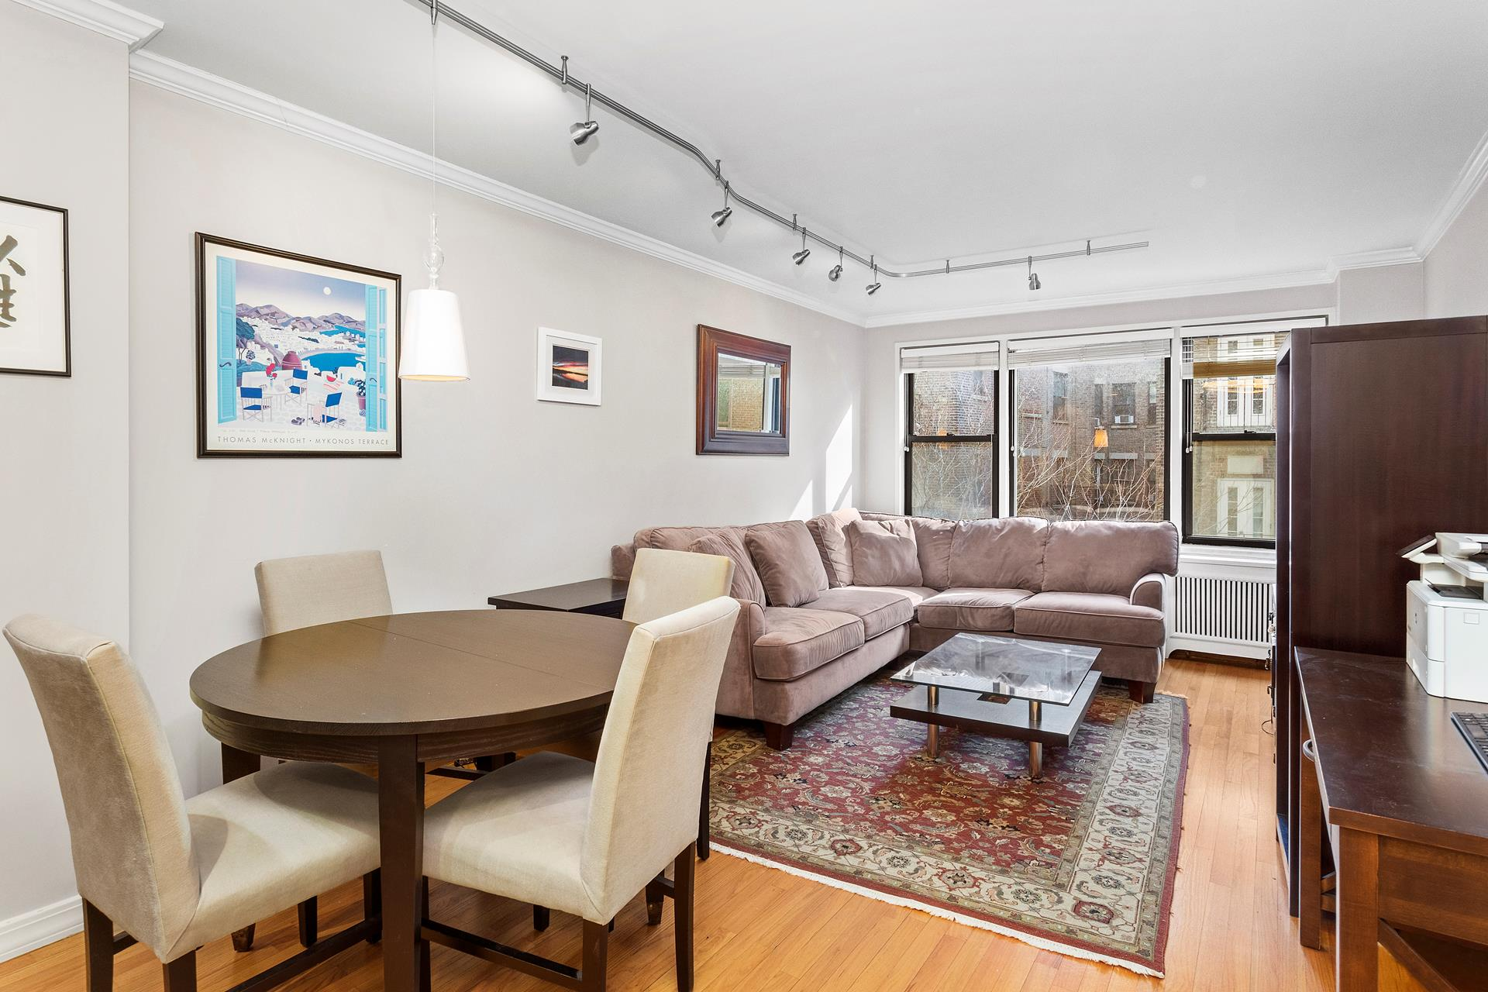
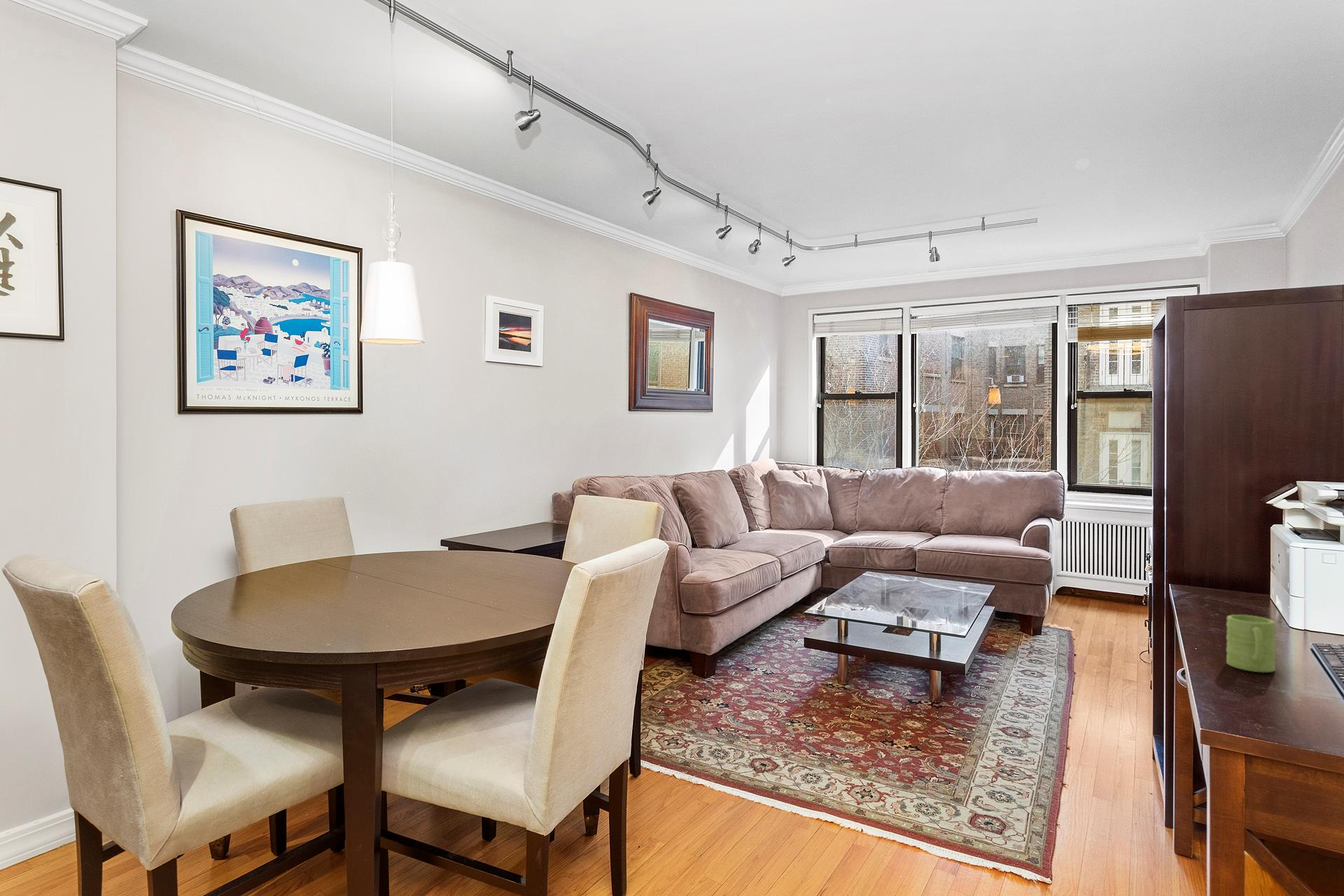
+ mug [1226,614,1277,673]
